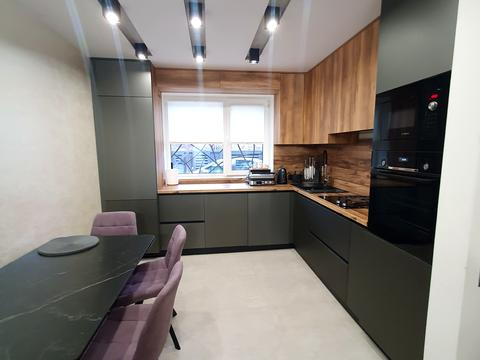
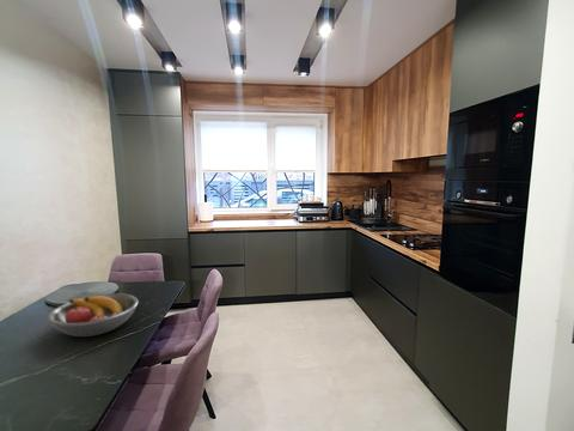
+ fruit bowl [47,292,140,338]
